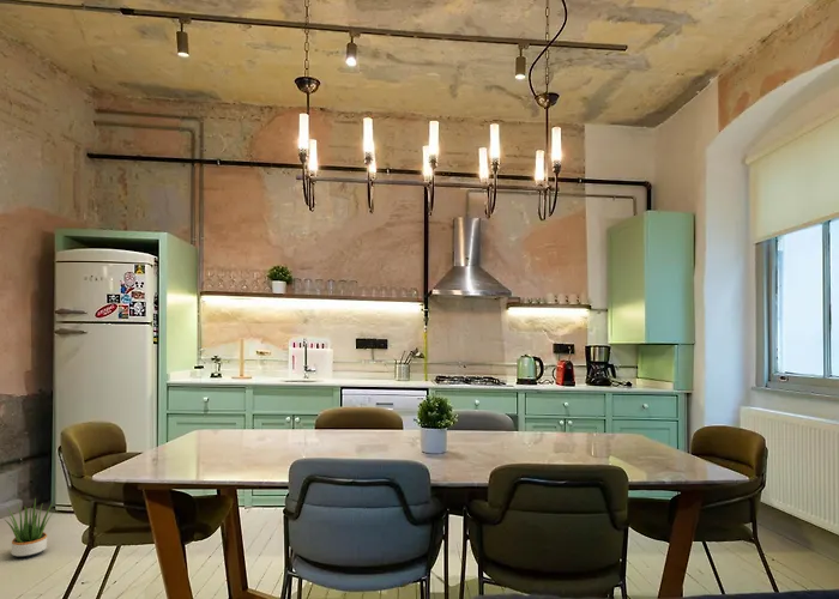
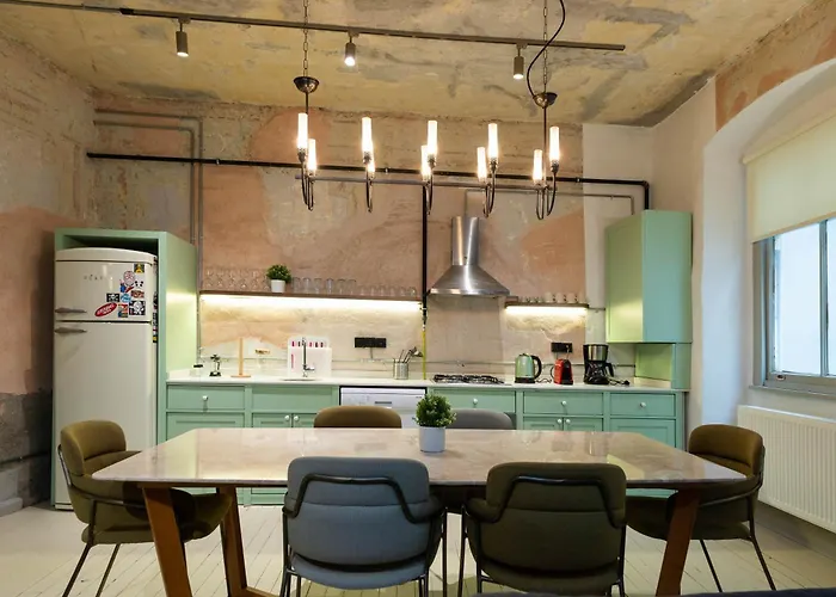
- potted plant [2,497,55,558]
